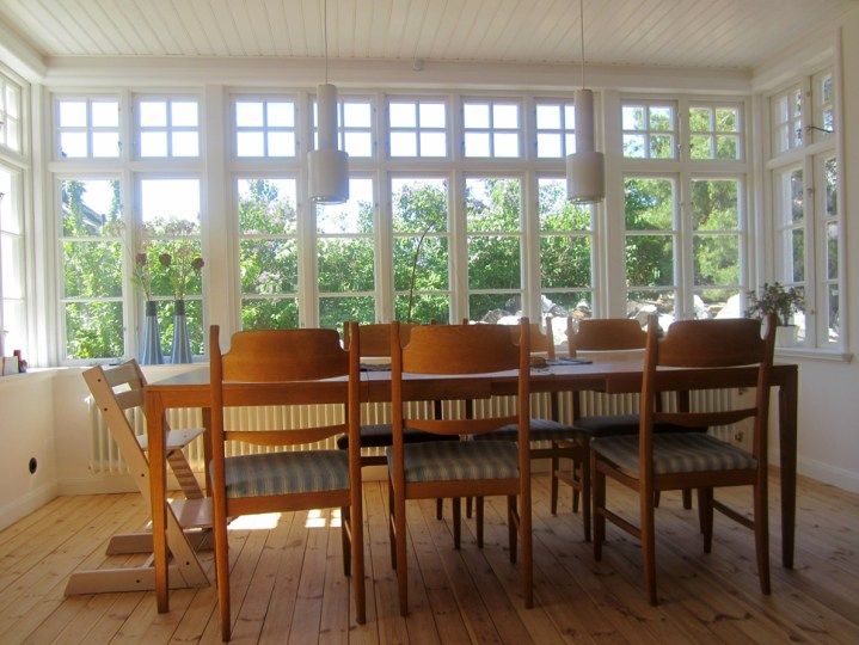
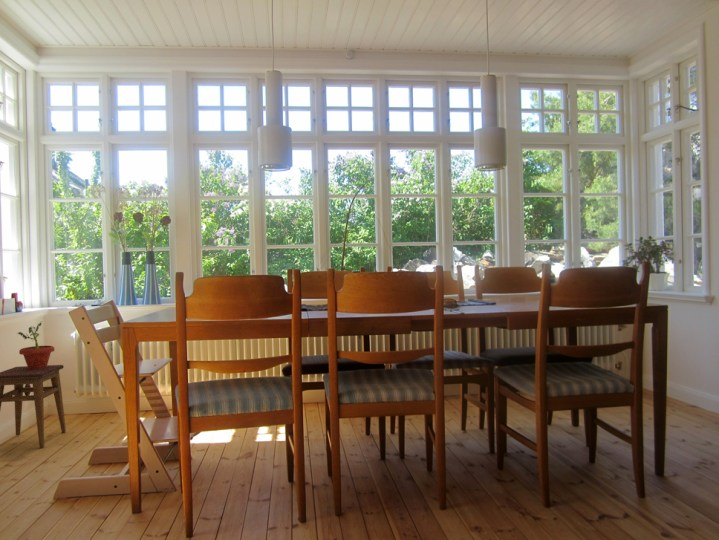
+ potted plant [17,321,56,369]
+ stool [0,364,67,449]
